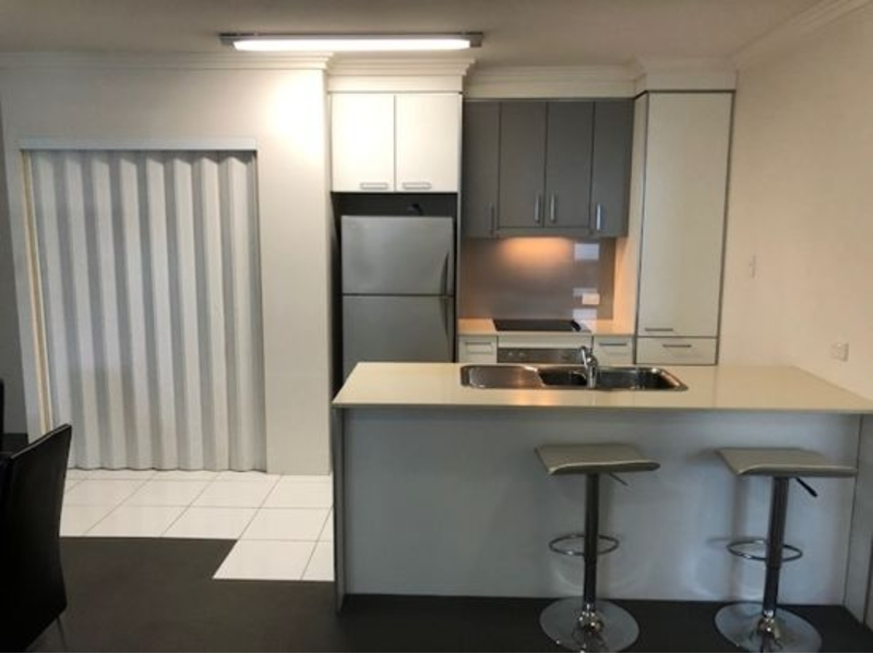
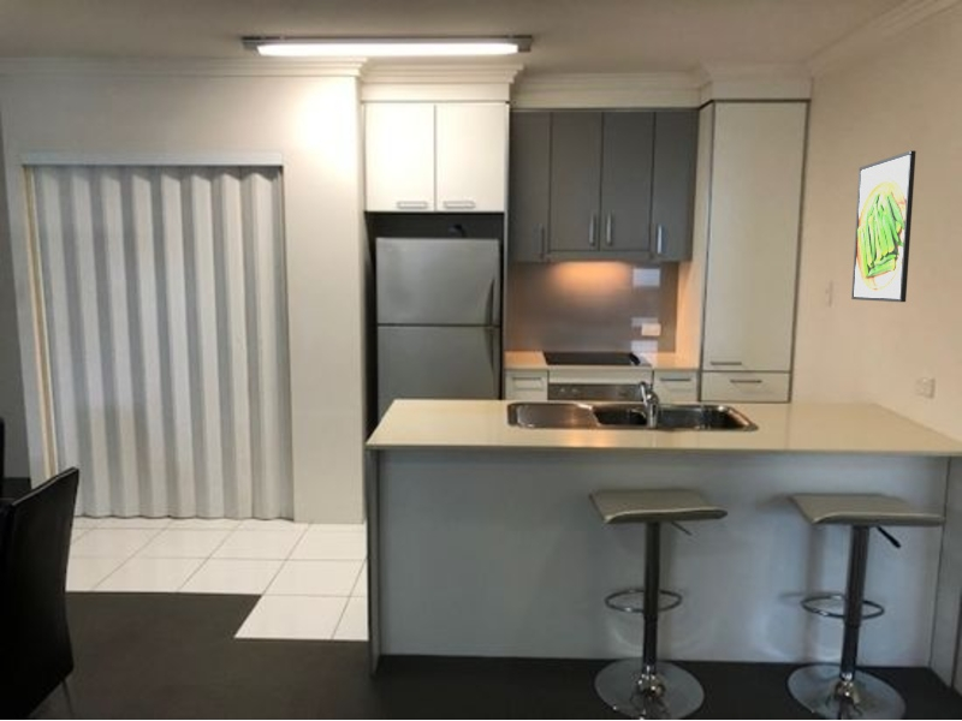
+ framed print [850,149,918,303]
